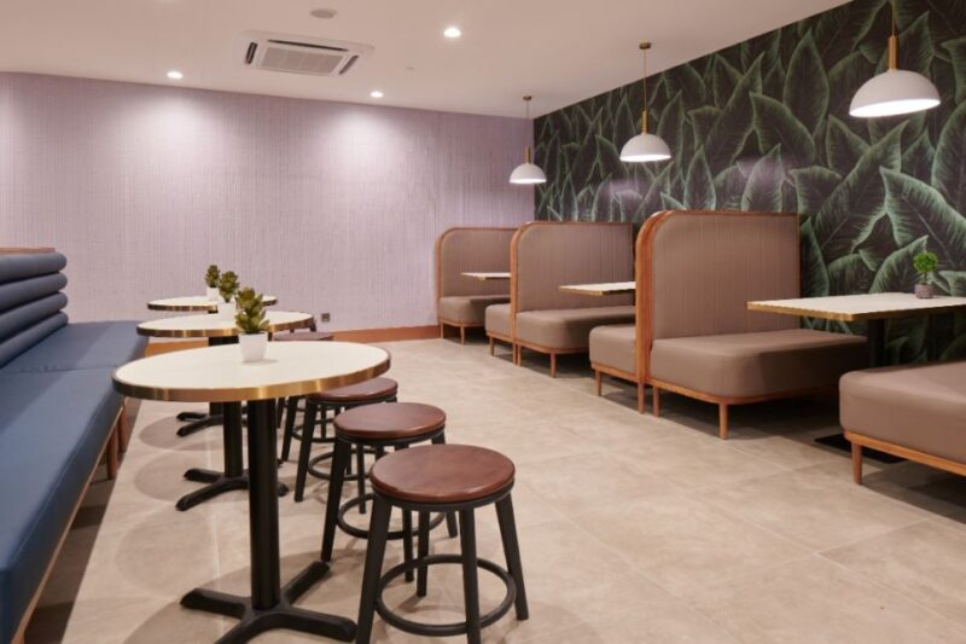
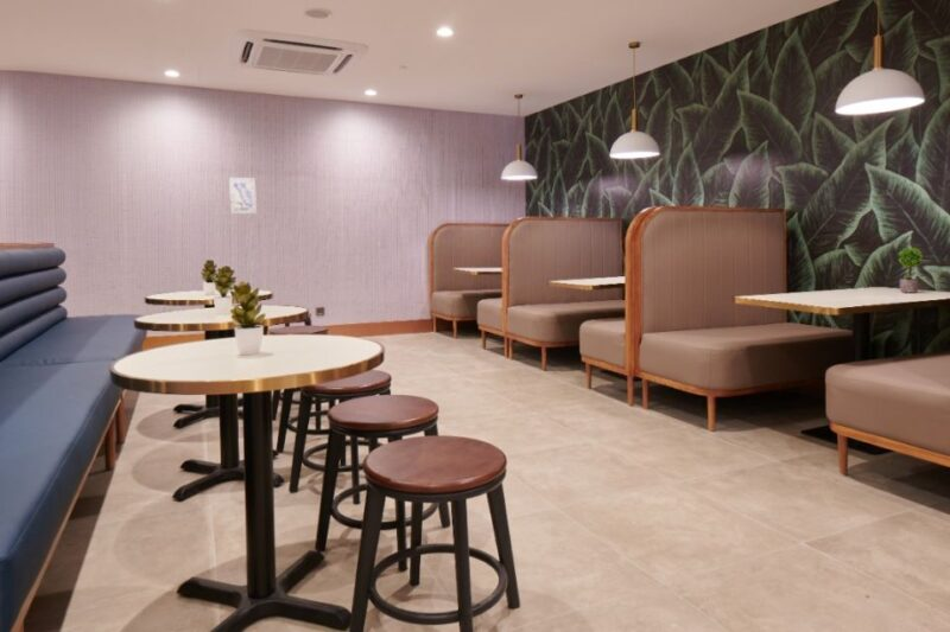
+ wall art [228,177,258,215]
